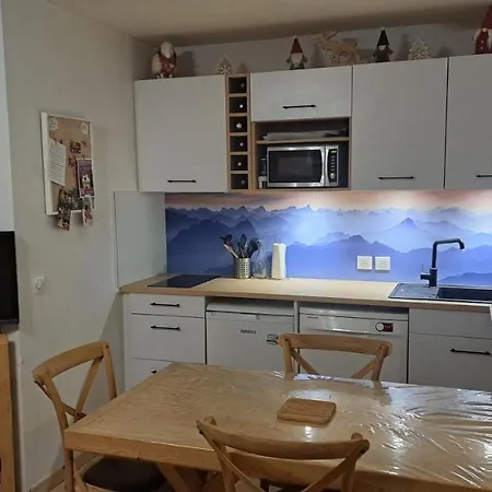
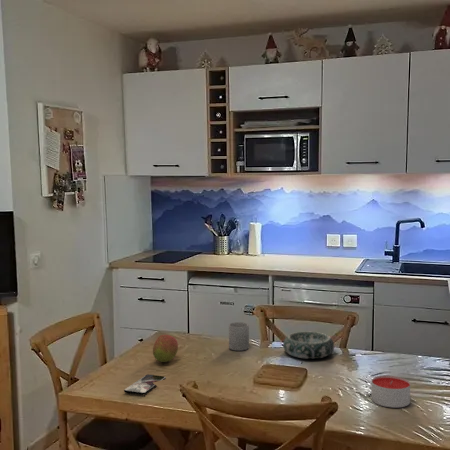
+ candle [370,375,411,408]
+ decorative bowl [282,331,335,360]
+ mug [228,321,250,352]
+ fruit [152,334,179,363]
+ smartphone [123,373,167,396]
